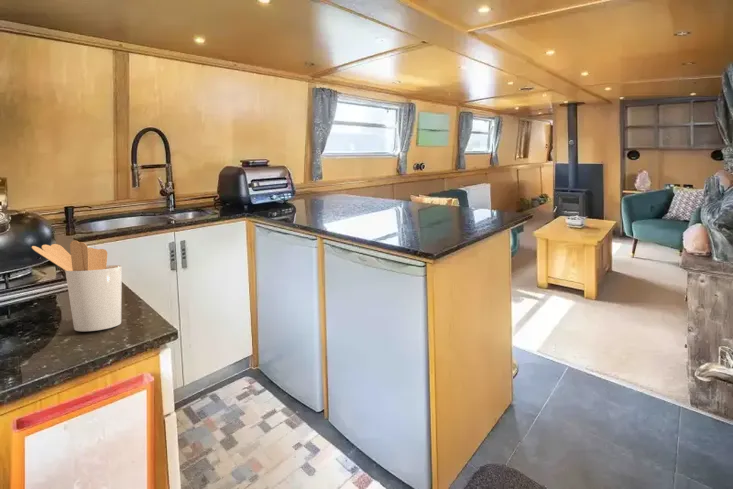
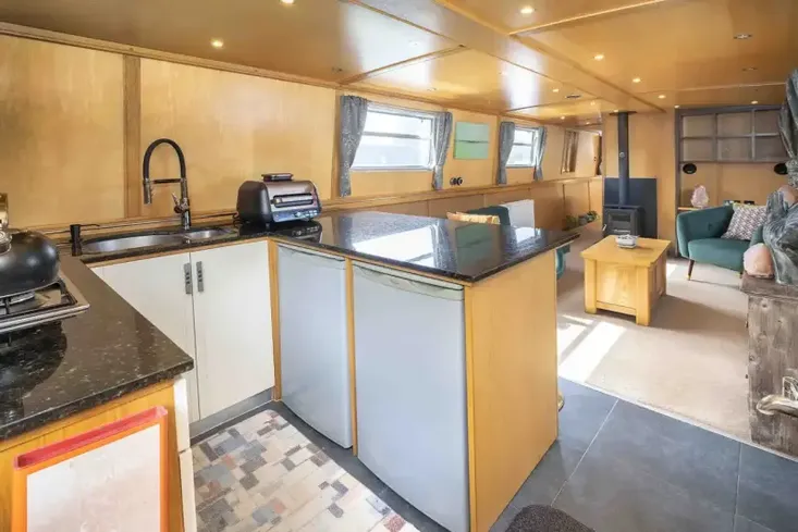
- utensil holder [31,240,123,332]
